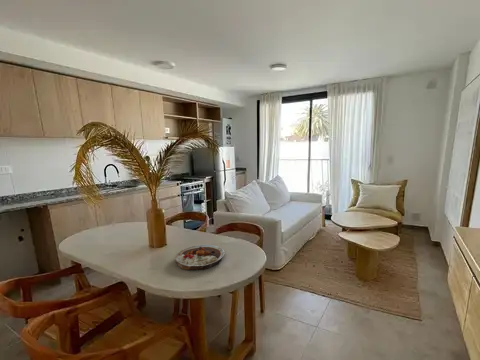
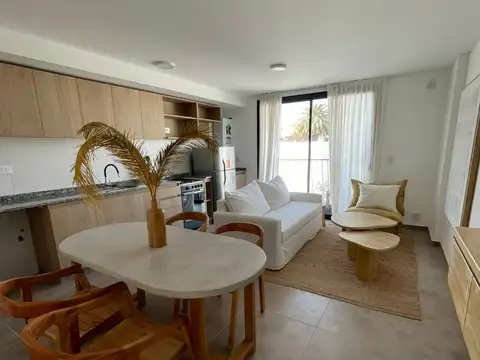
- plate [174,244,226,271]
